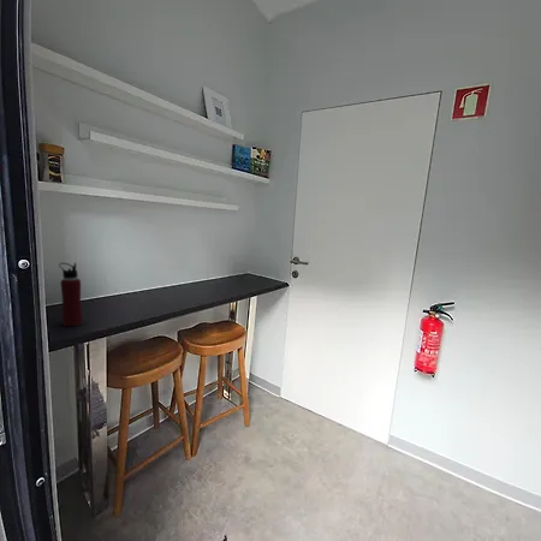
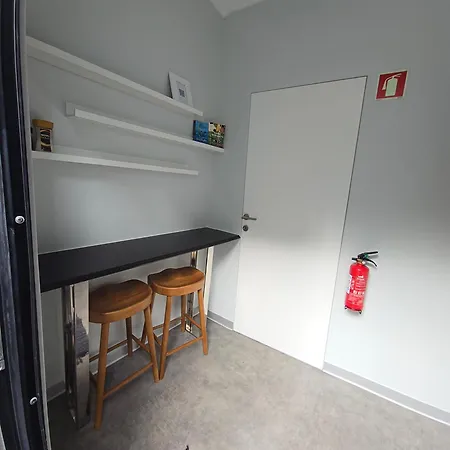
- water bottle [58,262,84,327]
